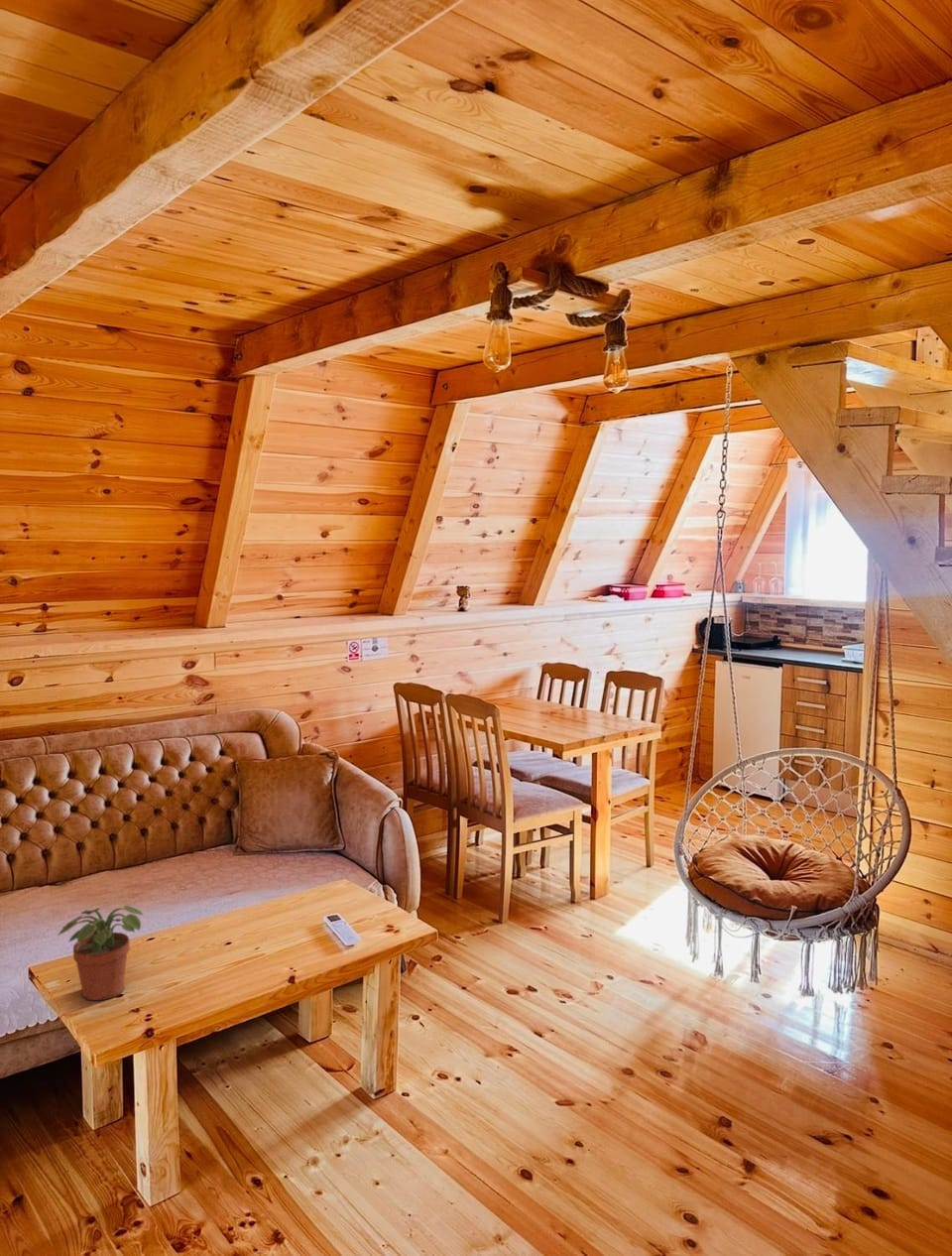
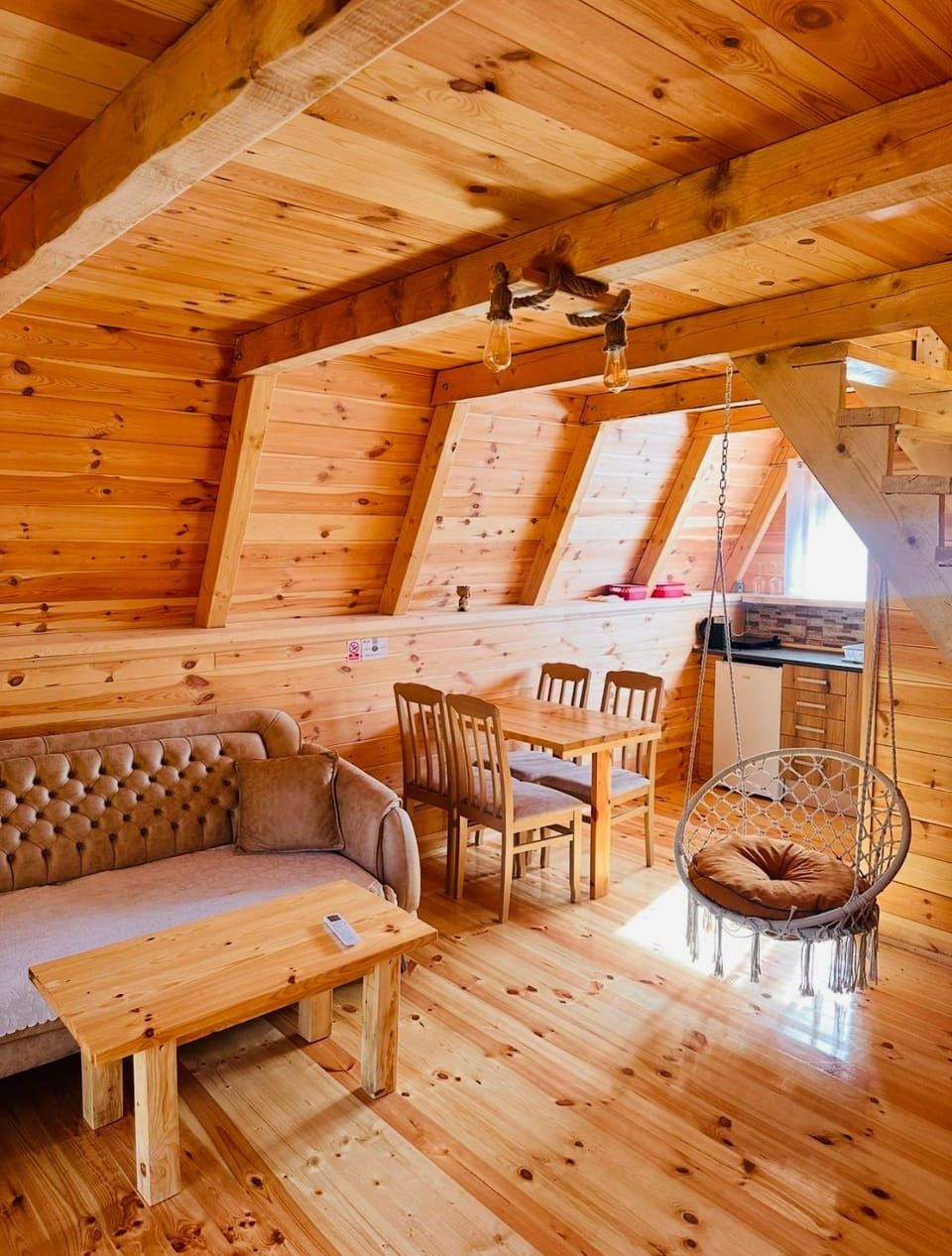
- potted plant [57,905,145,1002]
